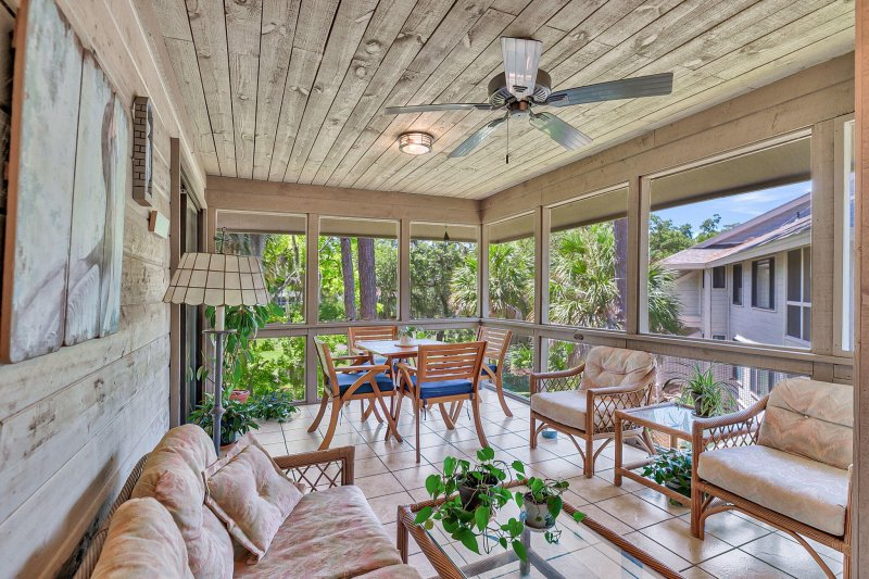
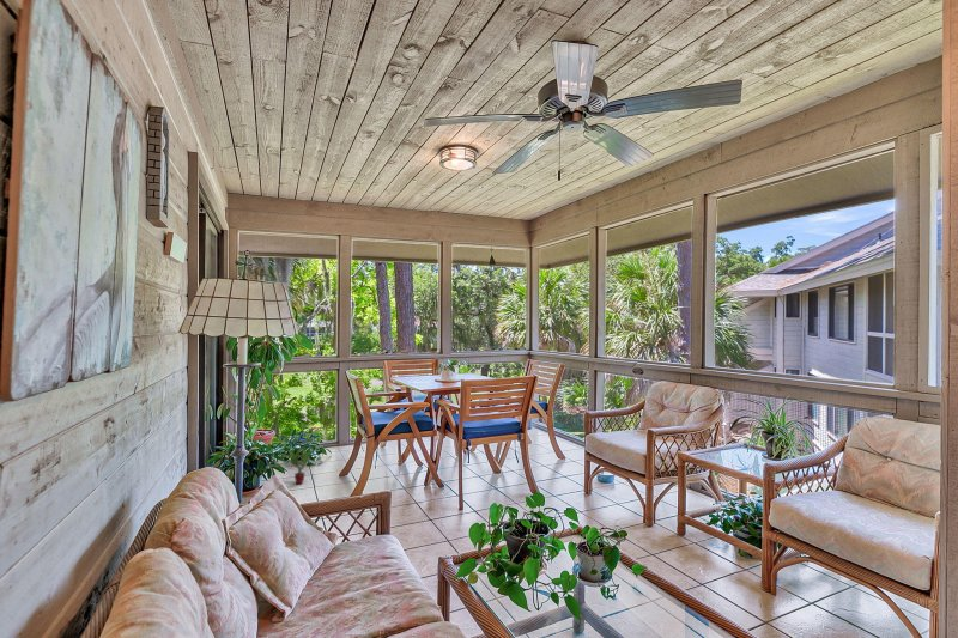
+ potted plant [280,444,322,485]
